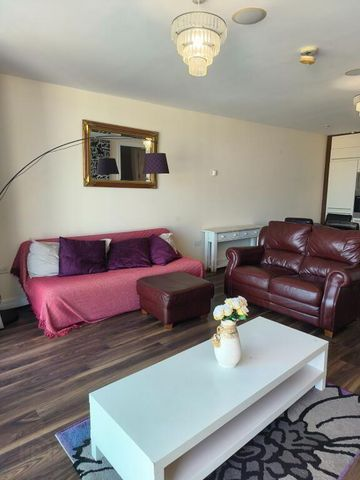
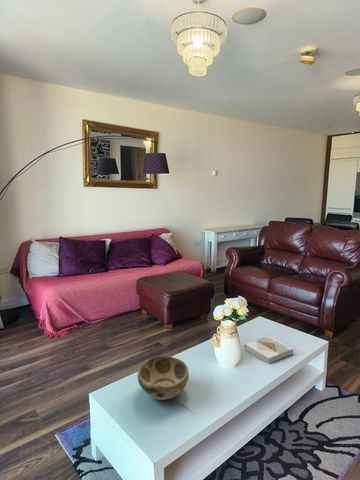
+ decorative bowl [137,355,190,401]
+ book [243,335,295,364]
